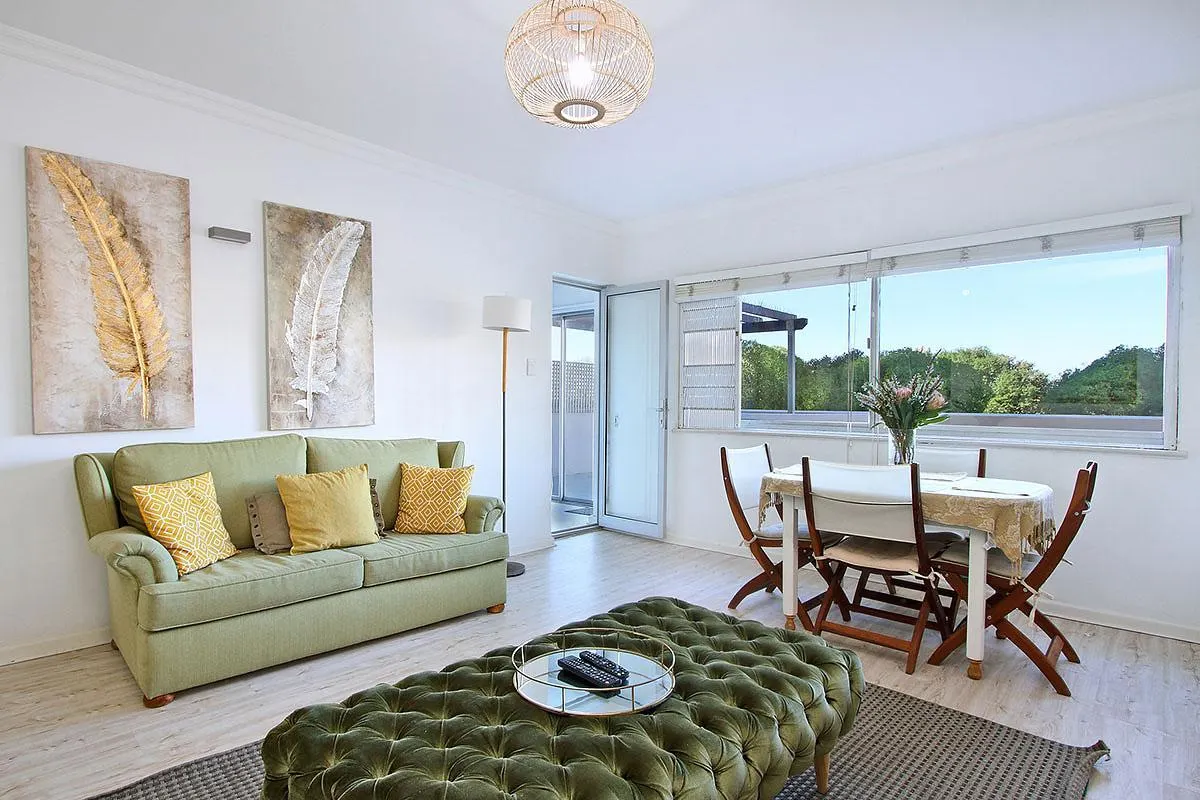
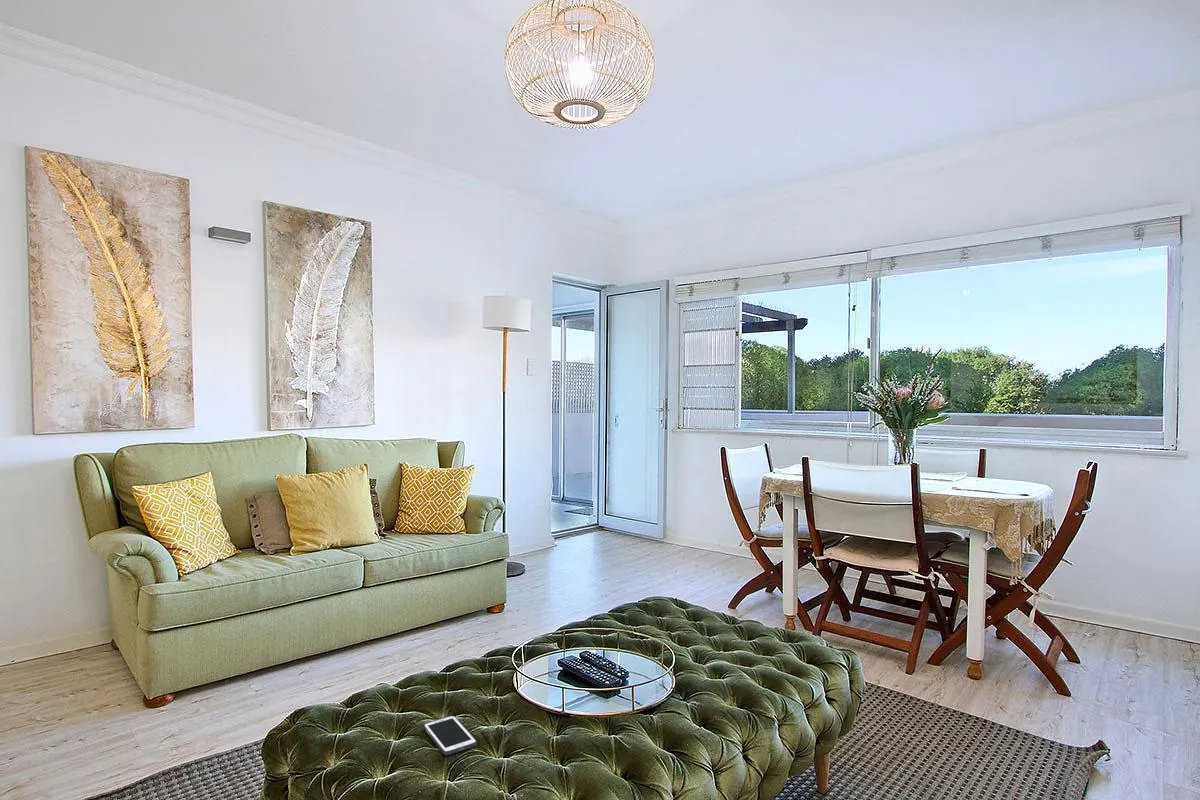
+ cell phone [423,714,478,756]
